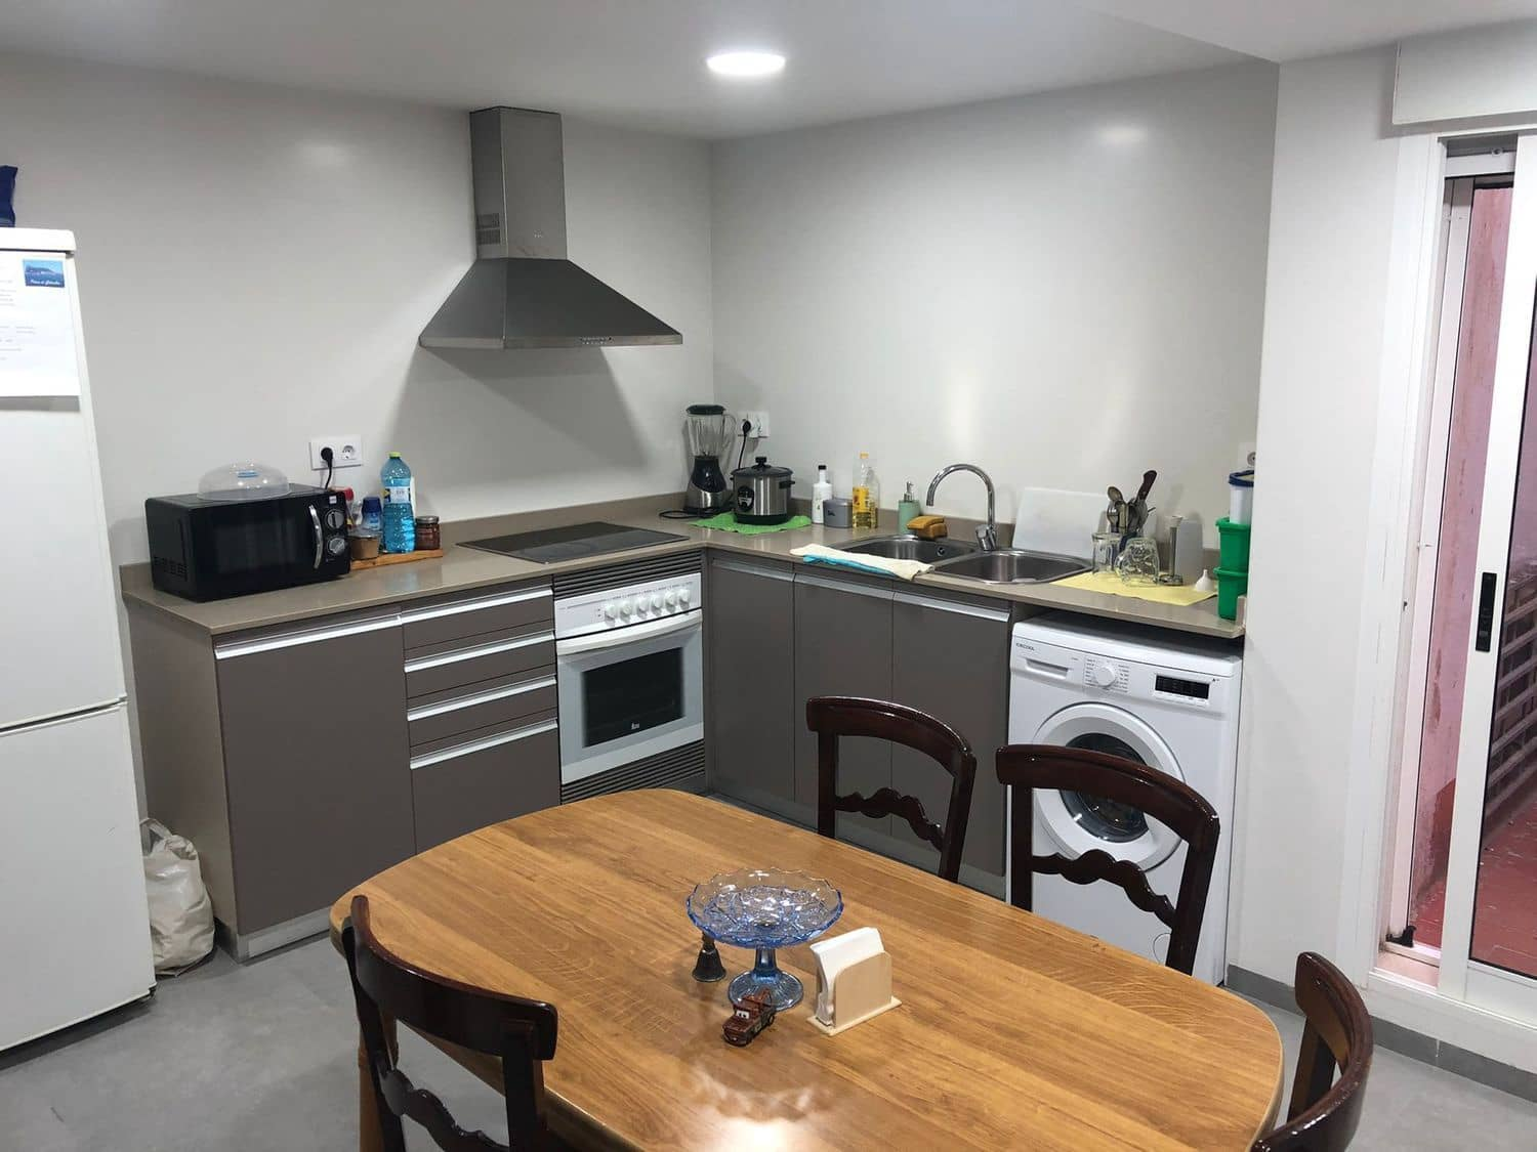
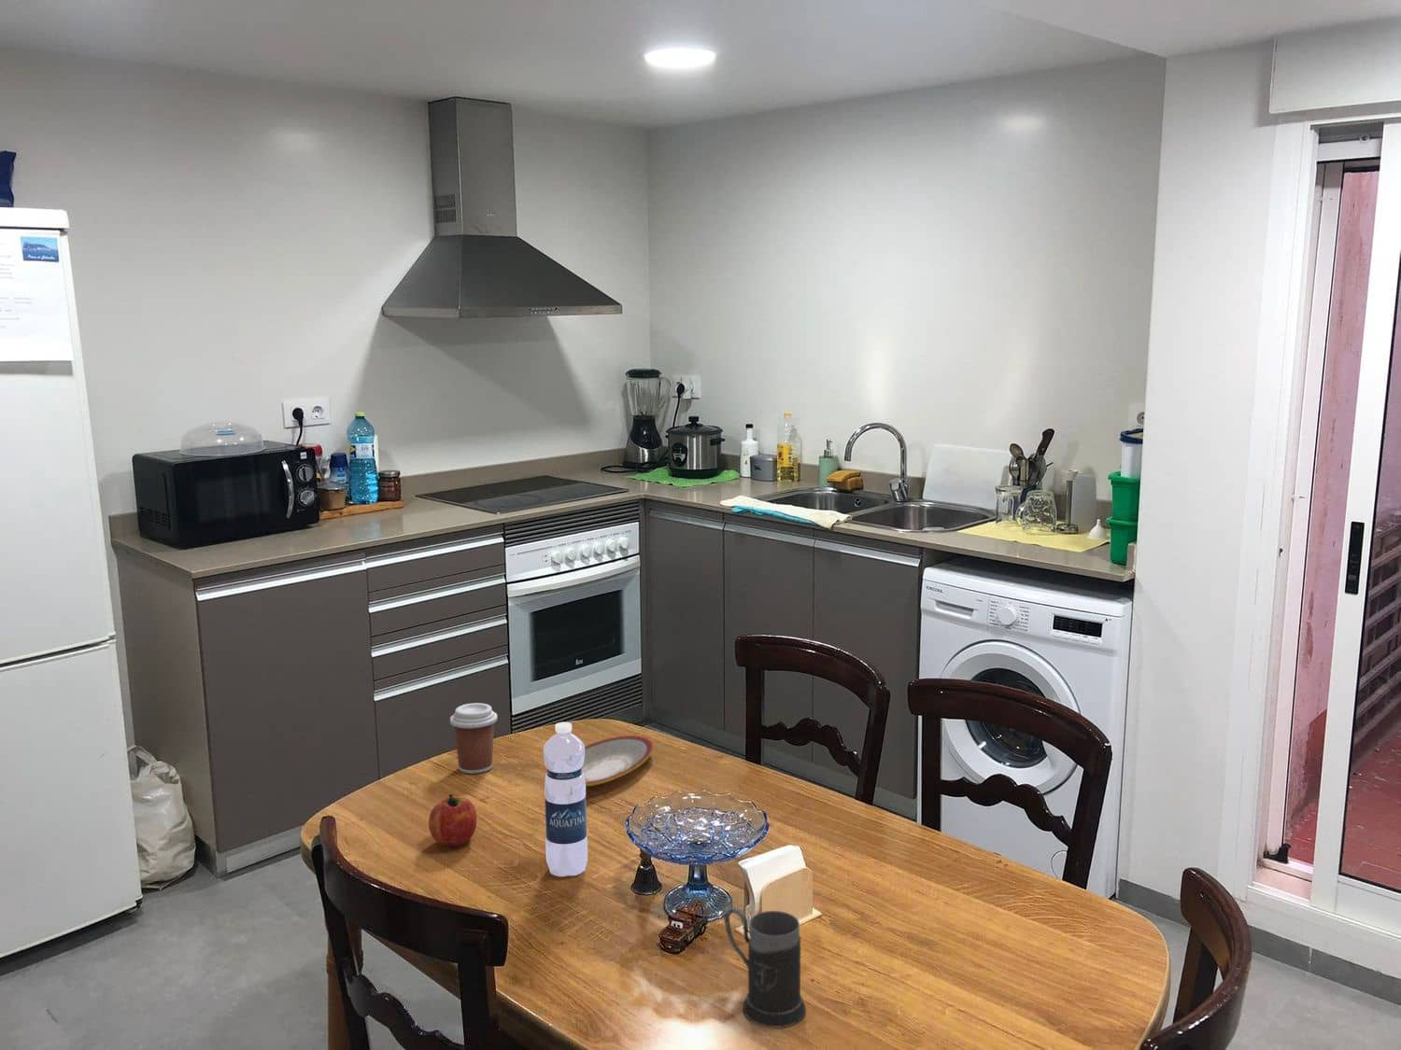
+ coffee cup [449,701,498,774]
+ fruit [428,793,478,847]
+ mug [723,907,808,1029]
+ plate [581,735,654,788]
+ water bottle [543,721,588,877]
